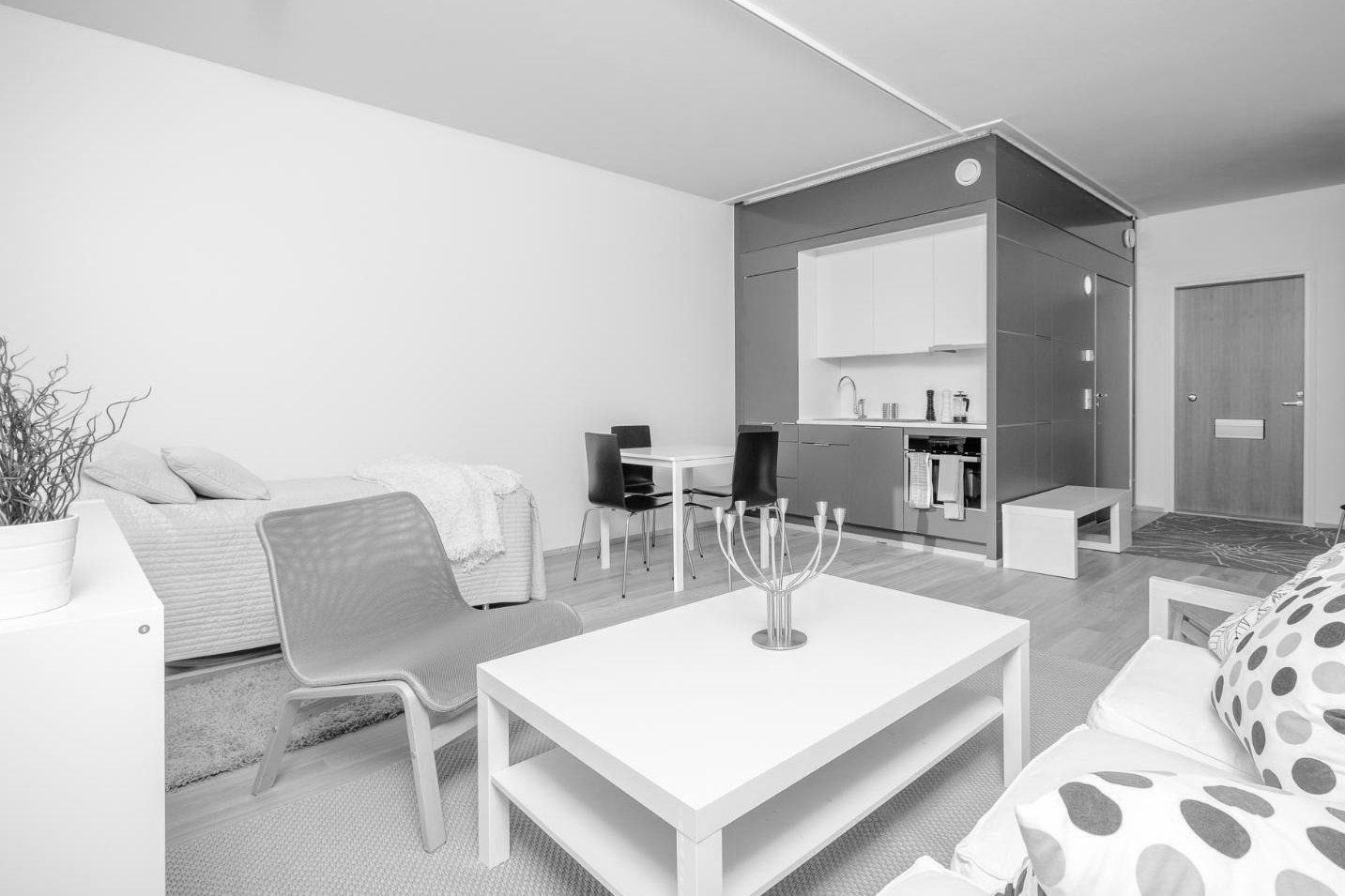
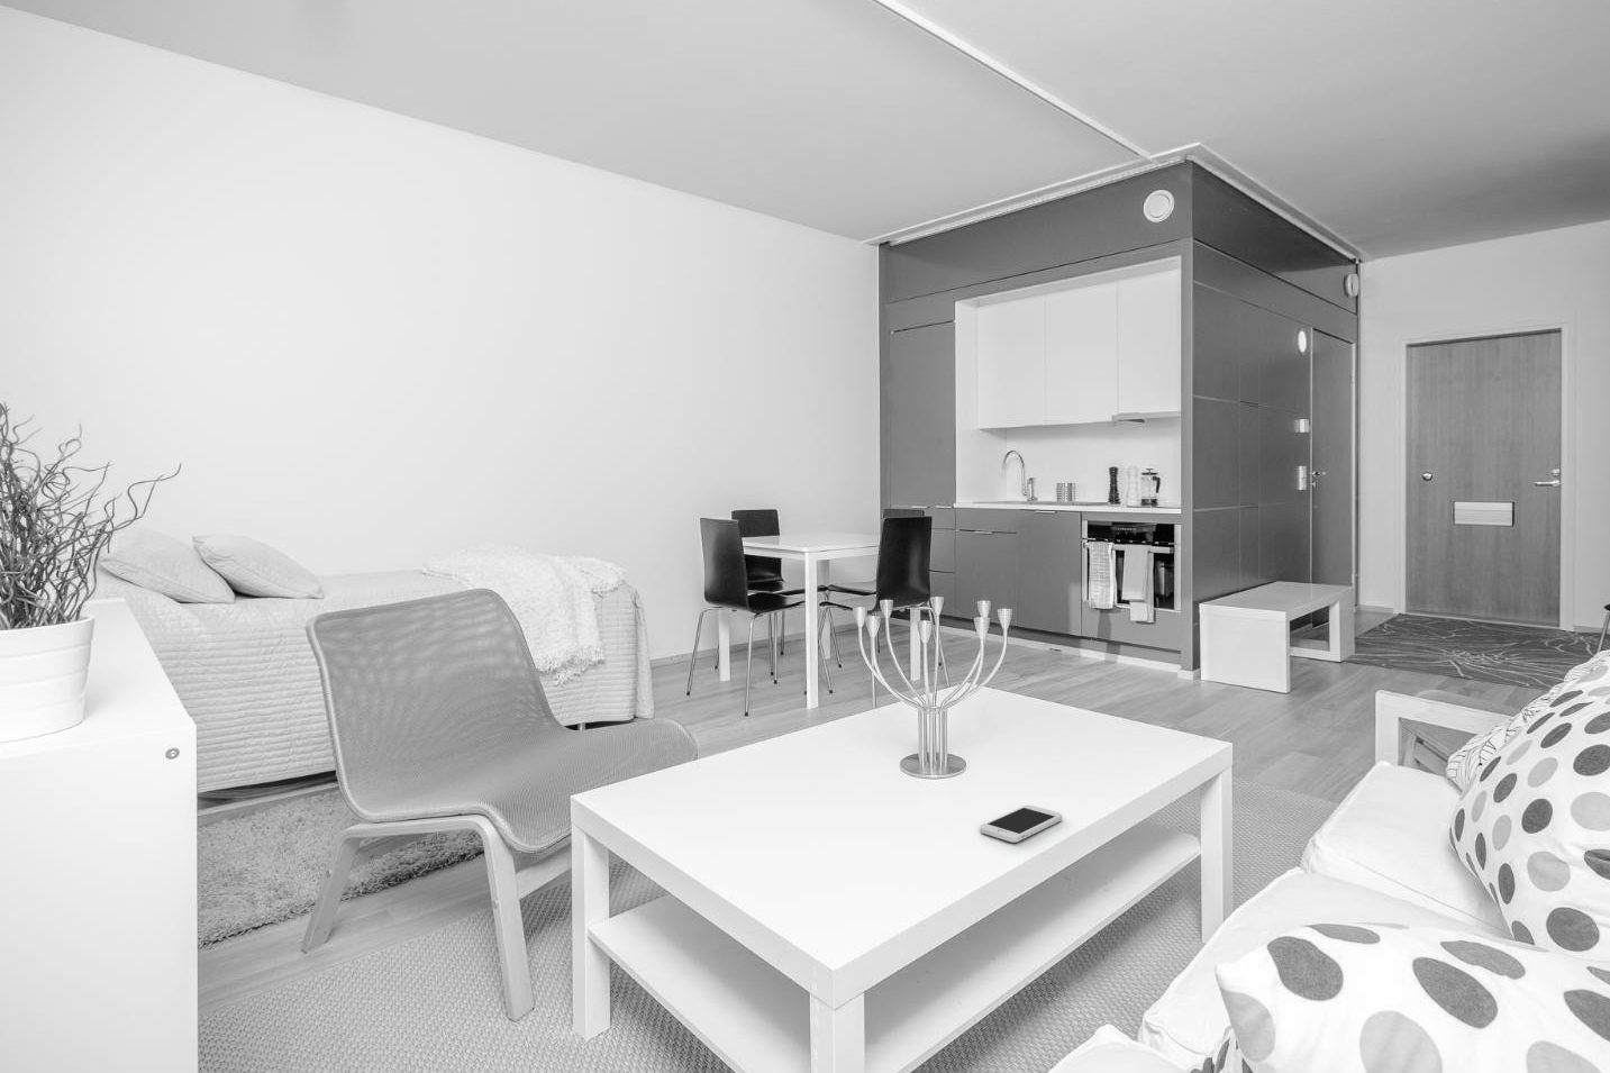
+ smartphone [979,805,1063,844]
